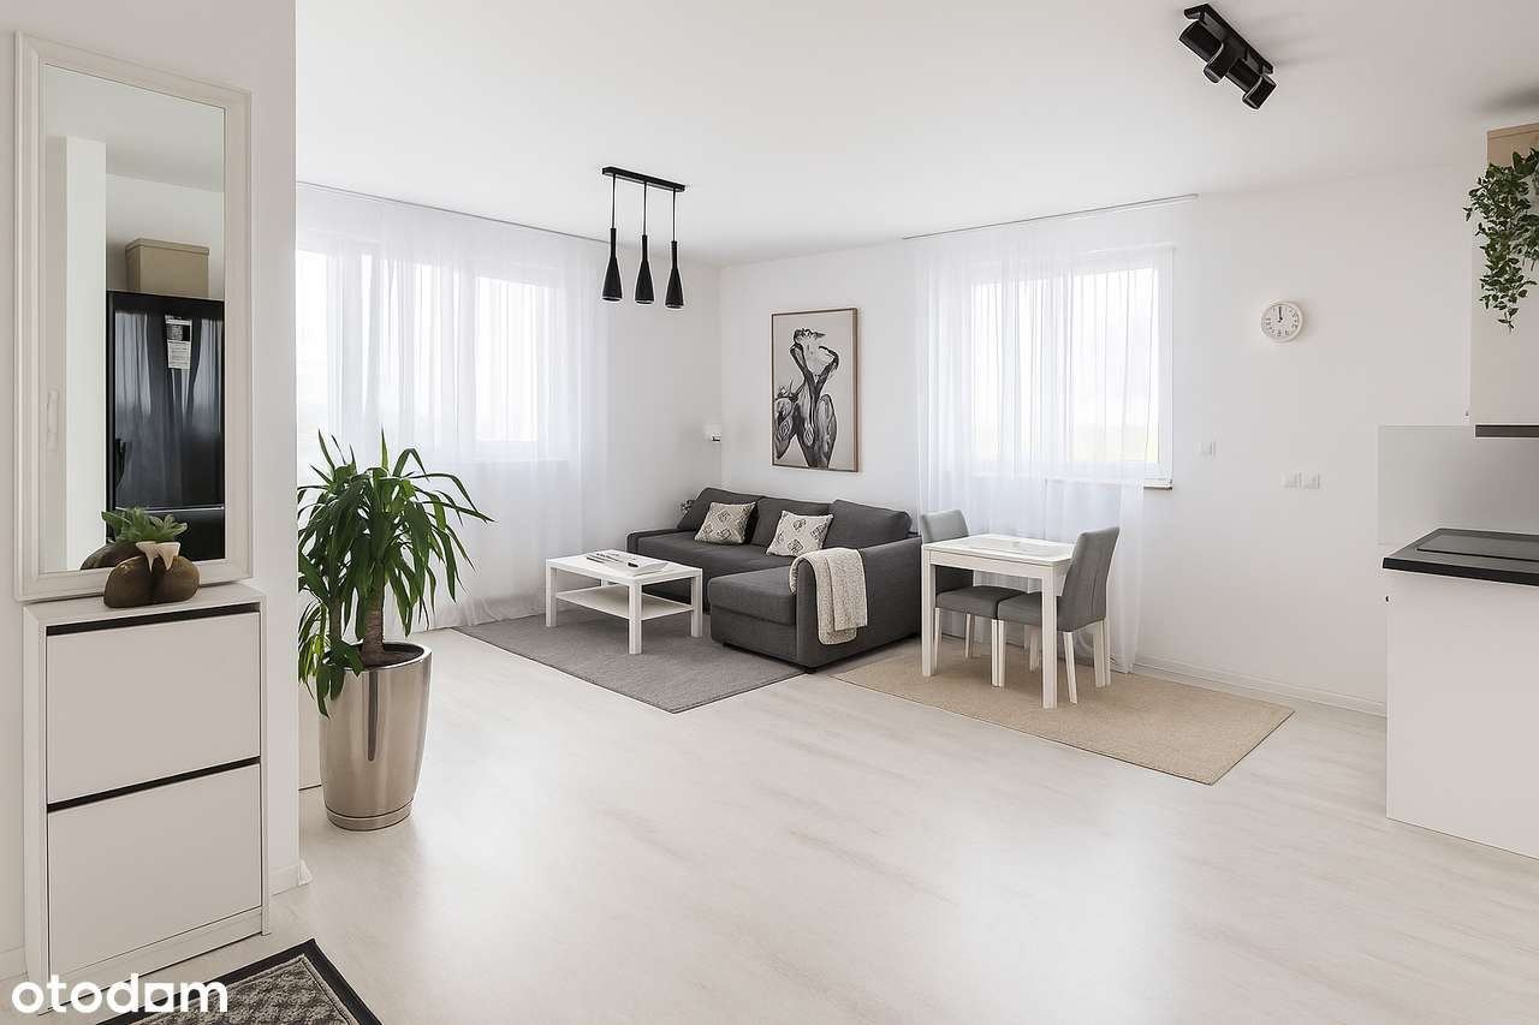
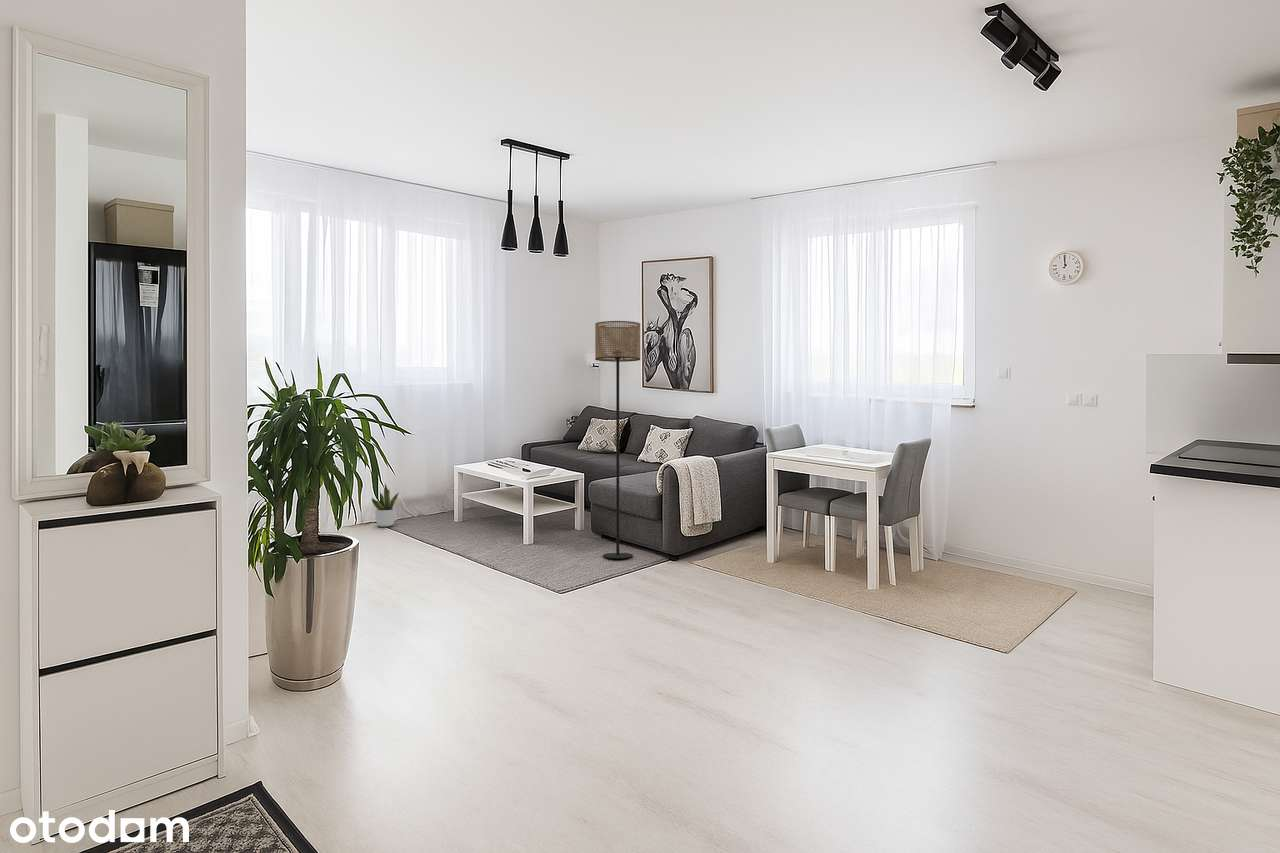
+ potted plant [371,483,400,528]
+ floor lamp [594,320,641,560]
